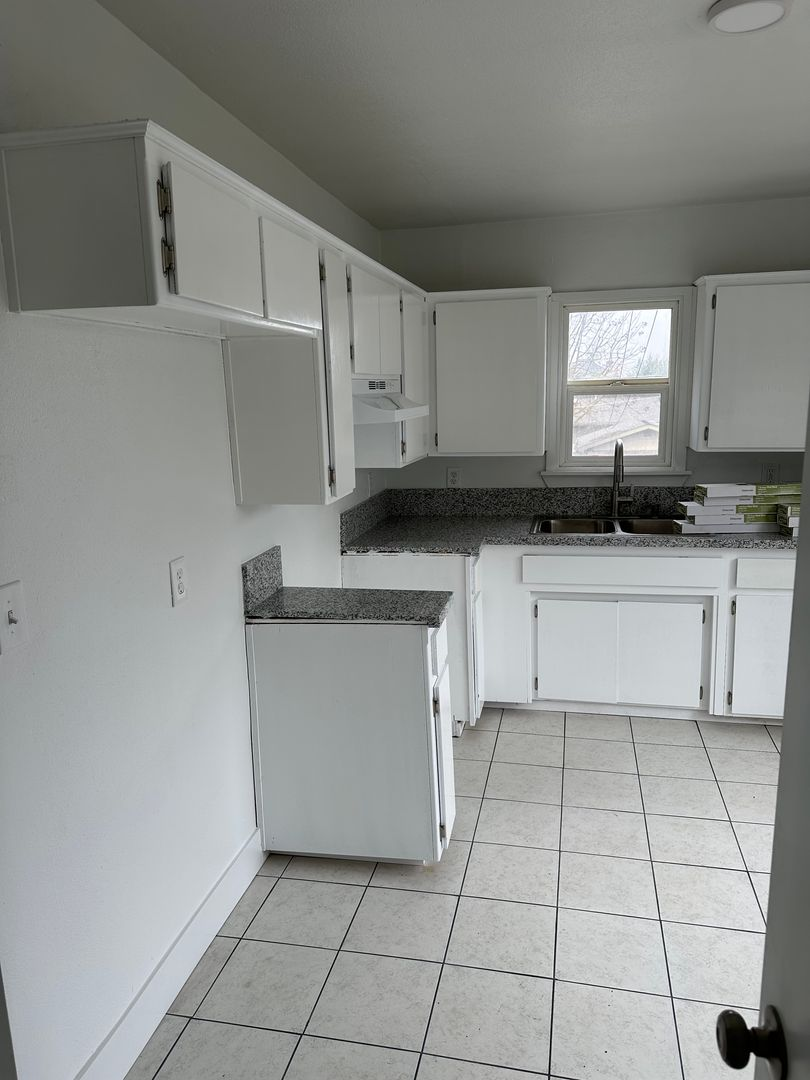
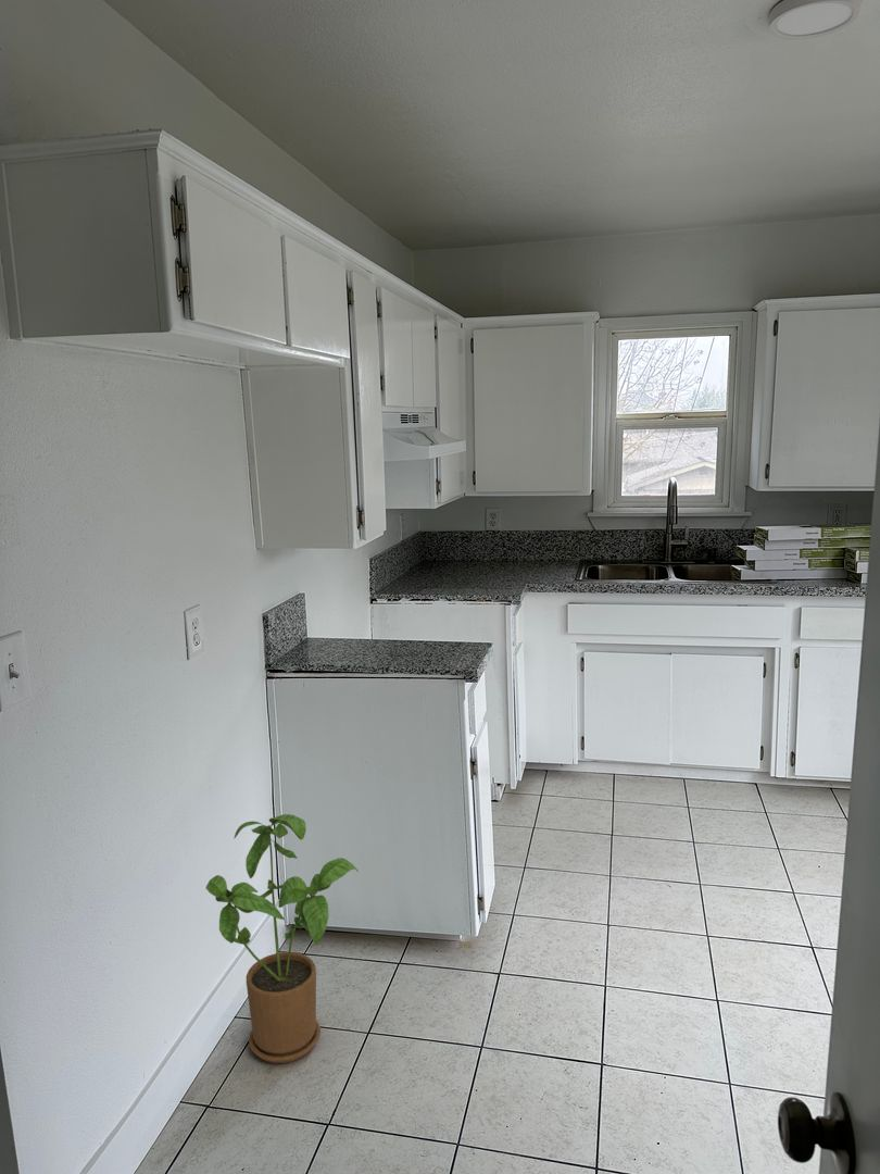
+ house plant [204,813,360,1064]
